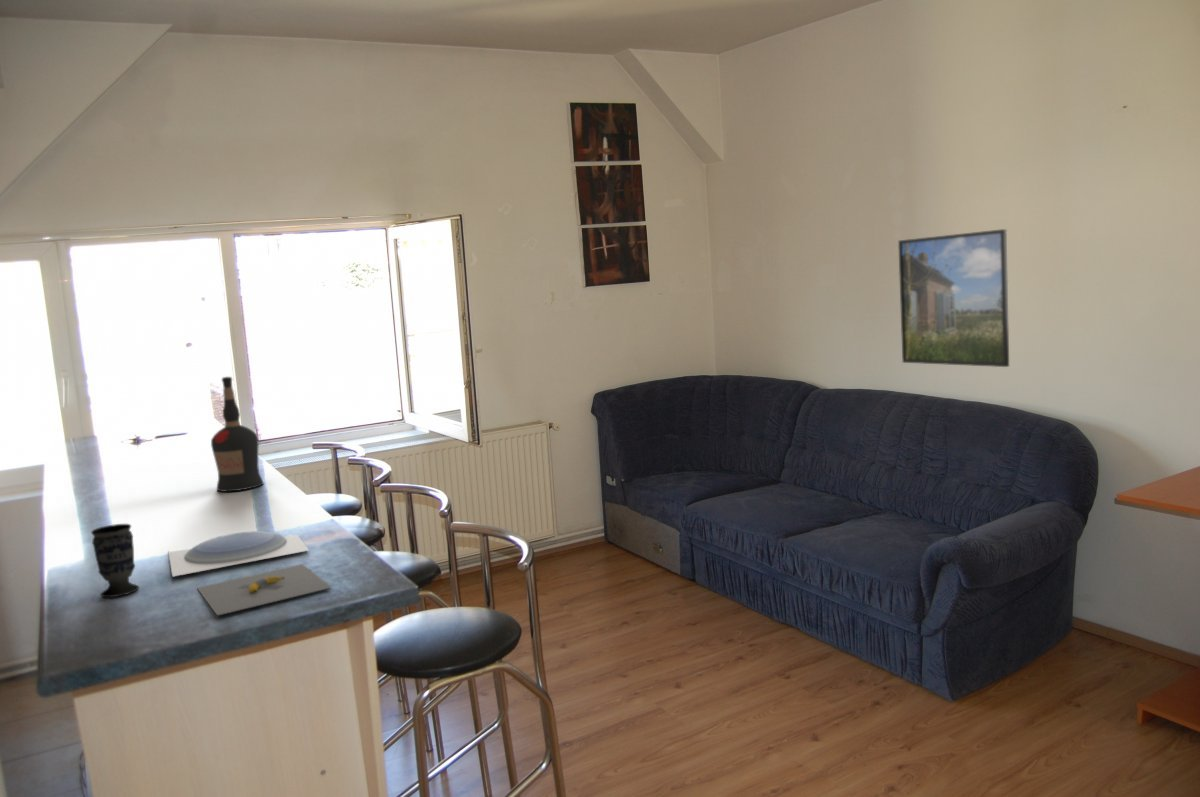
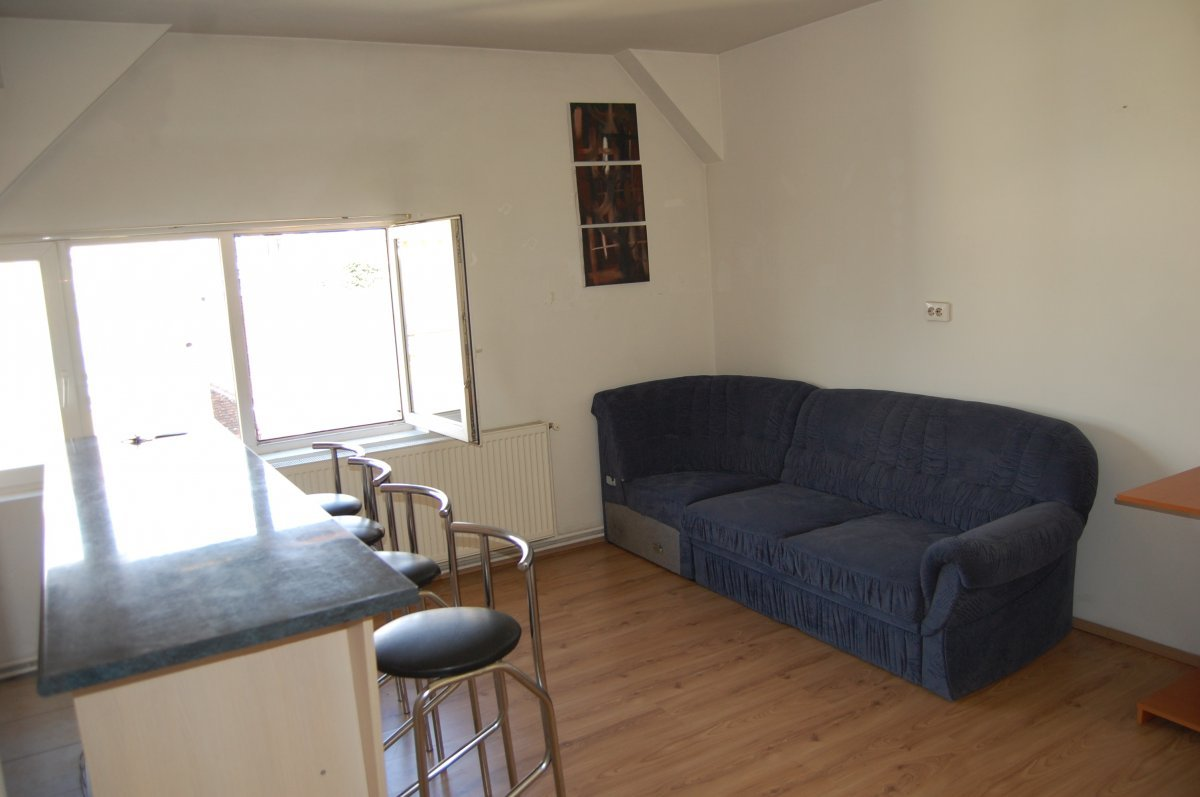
- cup [90,523,140,598]
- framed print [897,228,1010,368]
- banana [196,563,333,617]
- bowl [167,530,310,578]
- liquor bottle [210,376,265,493]
